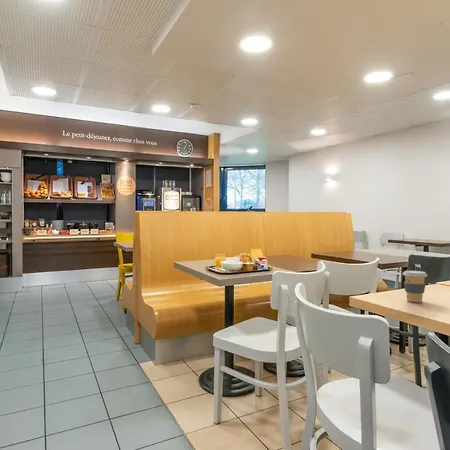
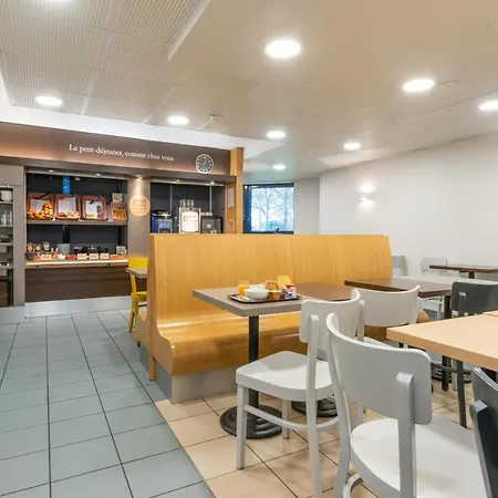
- coffee cup [402,270,428,303]
